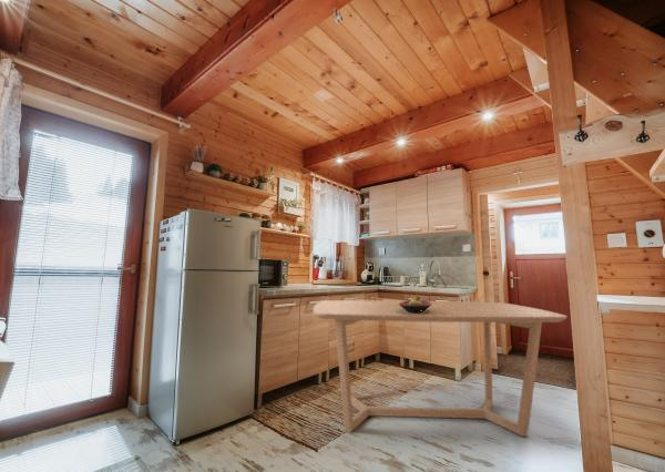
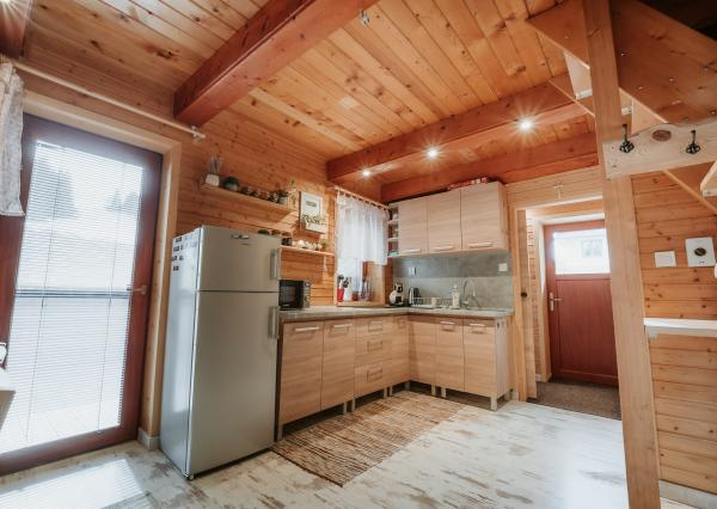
- fruit bowl [399,295,432,314]
- dining table [311,299,569,438]
